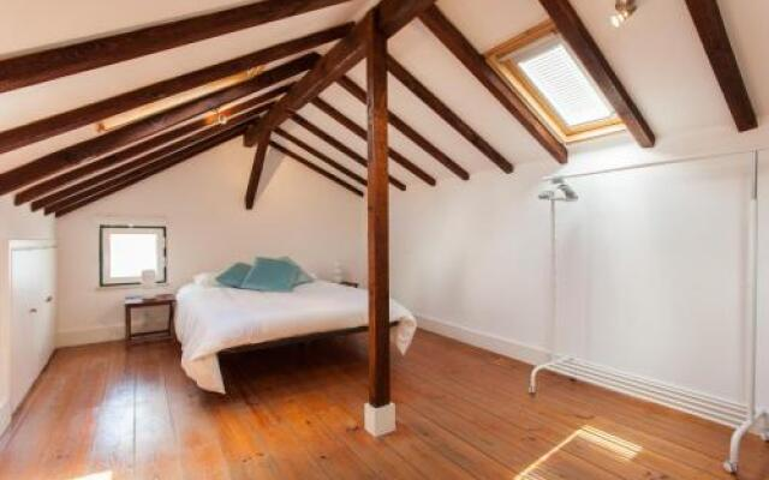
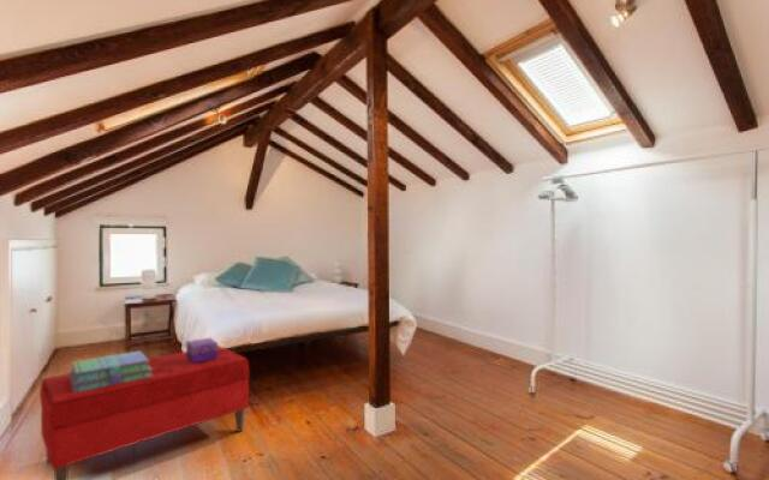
+ stack of books [68,349,153,392]
+ bench [38,344,250,480]
+ decorative box [185,336,219,364]
